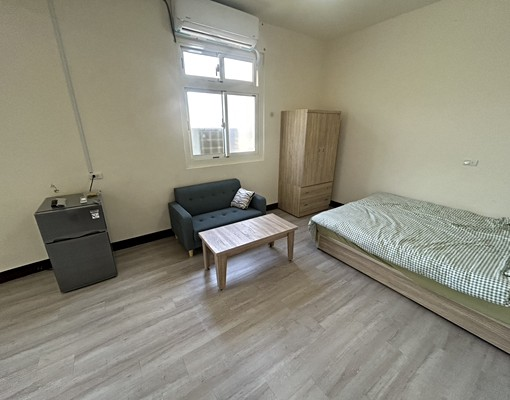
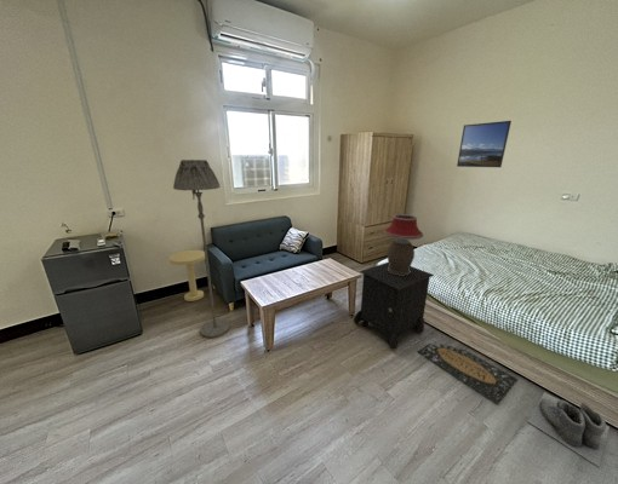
+ table lamp [383,213,424,276]
+ floor lamp [172,159,230,339]
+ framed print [456,120,513,168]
+ doormat [416,340,519,404]
+ side table [167,249,205,302]
+ nightstand [353,261,435,350]
+ boots [526,391,611,468]
